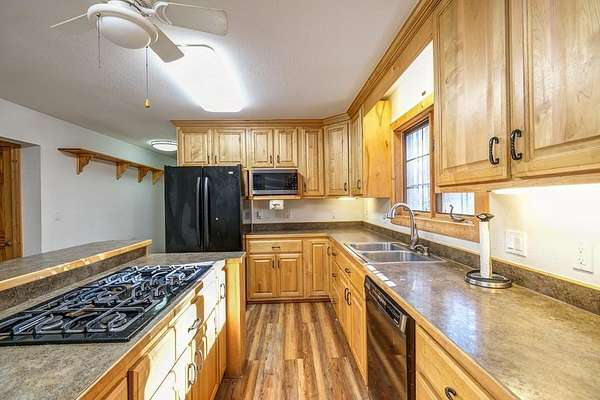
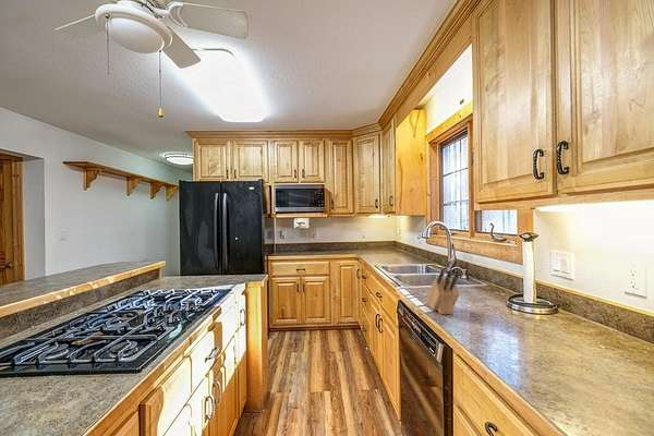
+ knife block [425,268,461,315]
